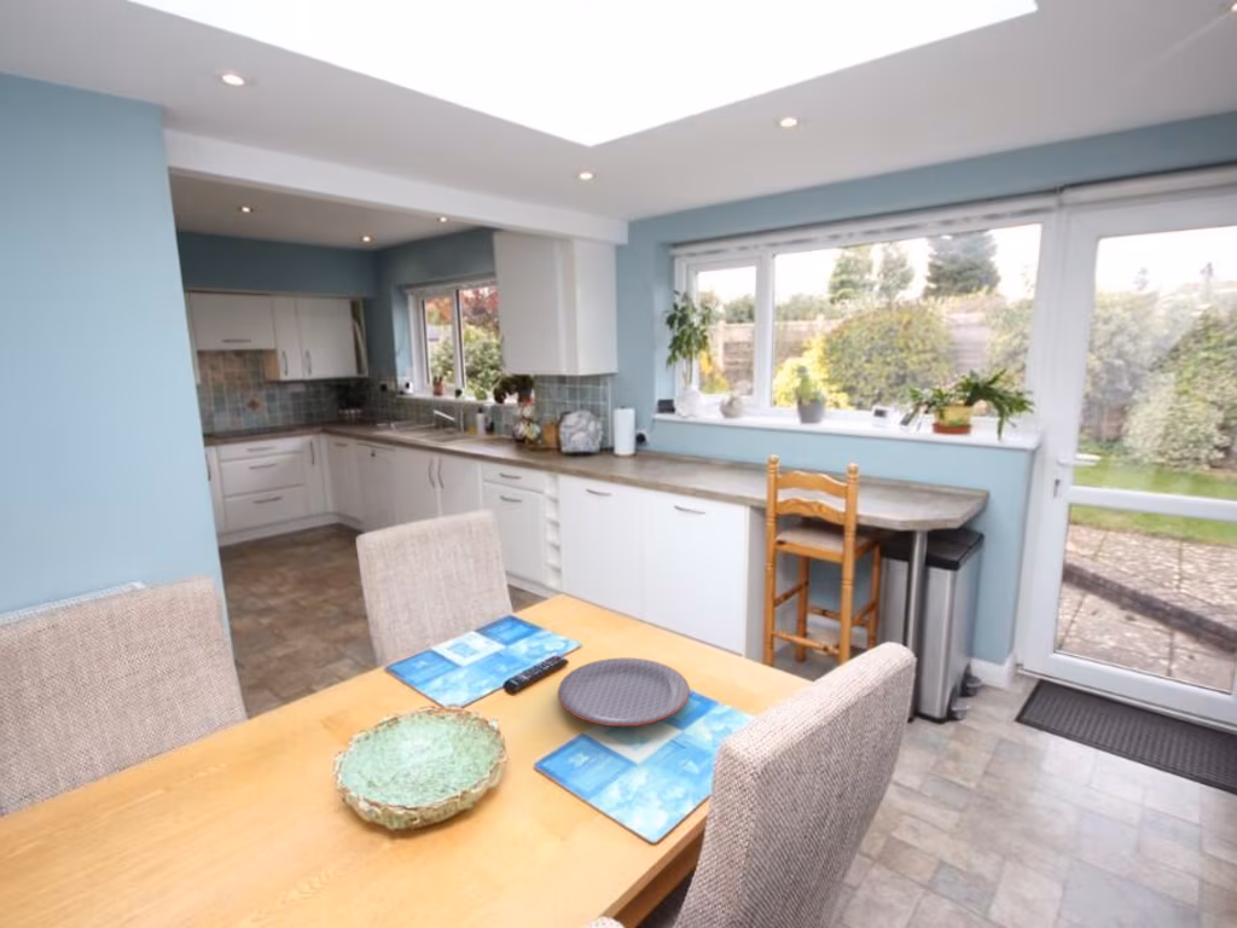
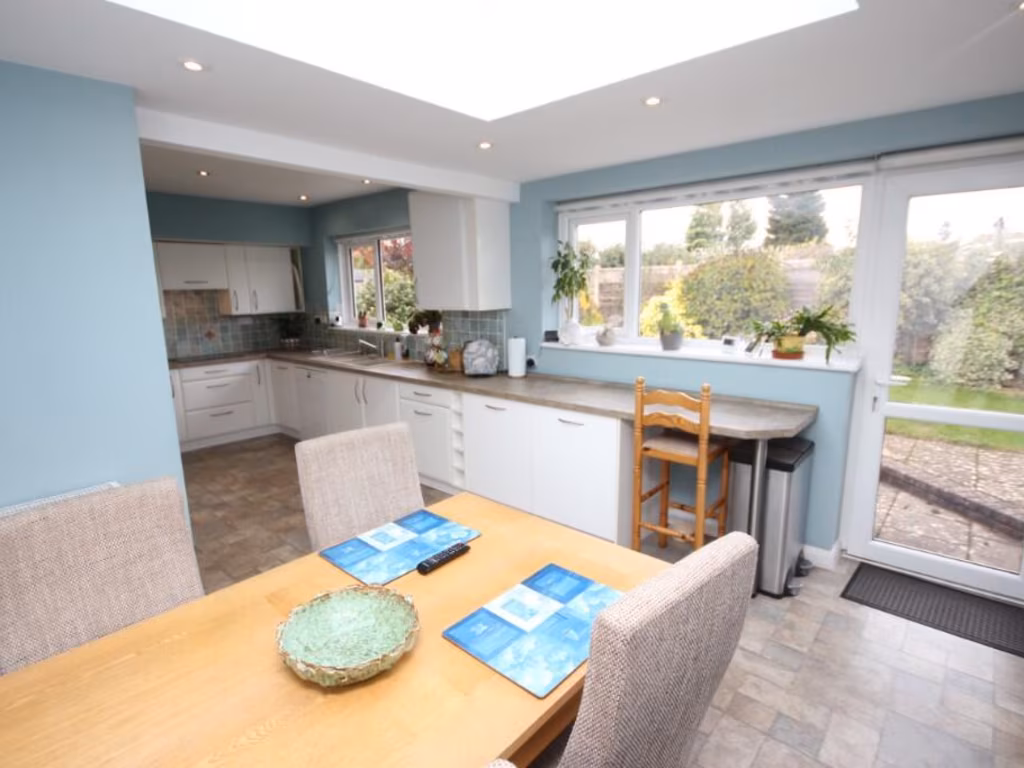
- plate [557,656,691,727]
